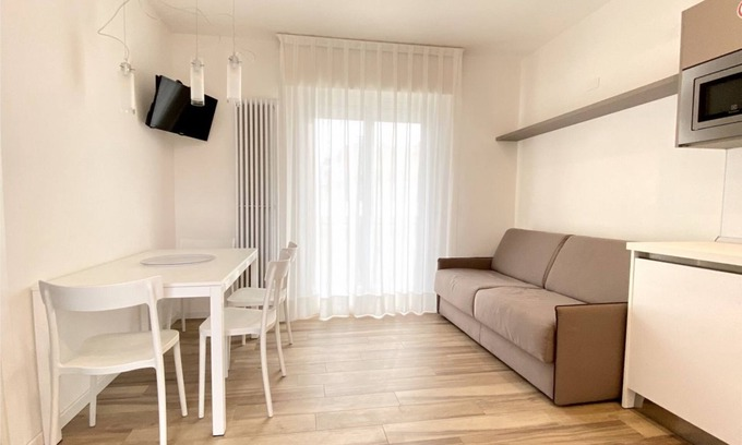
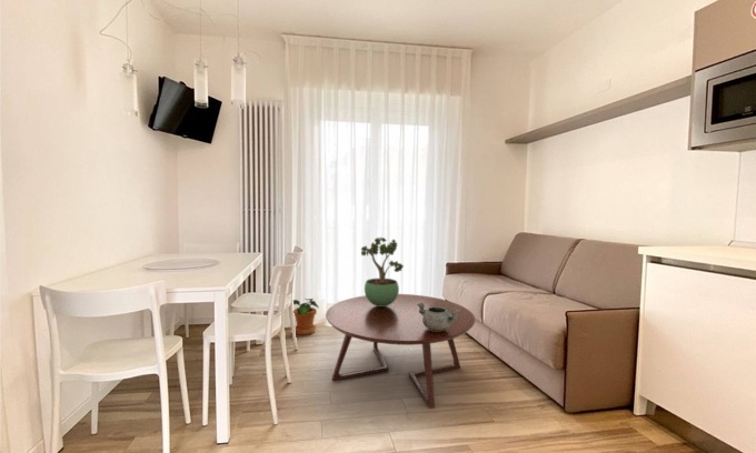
+ decorative bowl [417,302,459,331]
+ coffee table [325,293,476,410]
+ potted plant [292,296,320,336]
+ potted plant [359,236,405,306]
